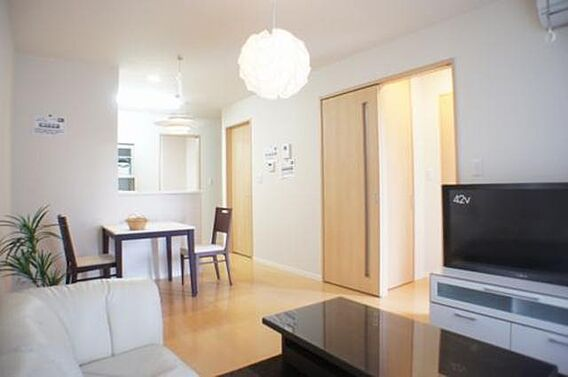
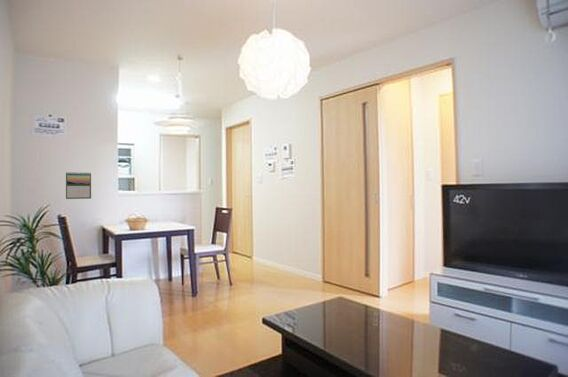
+ calendar [65,171,92,200]
